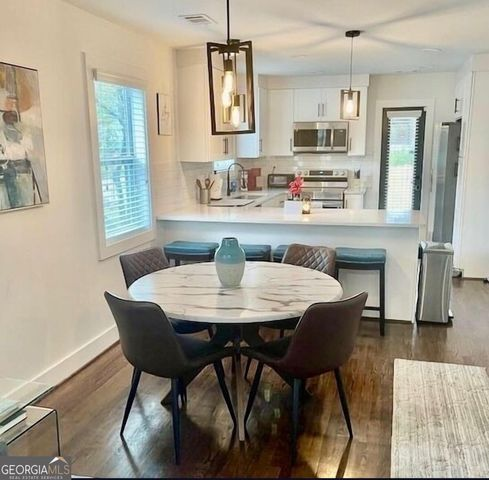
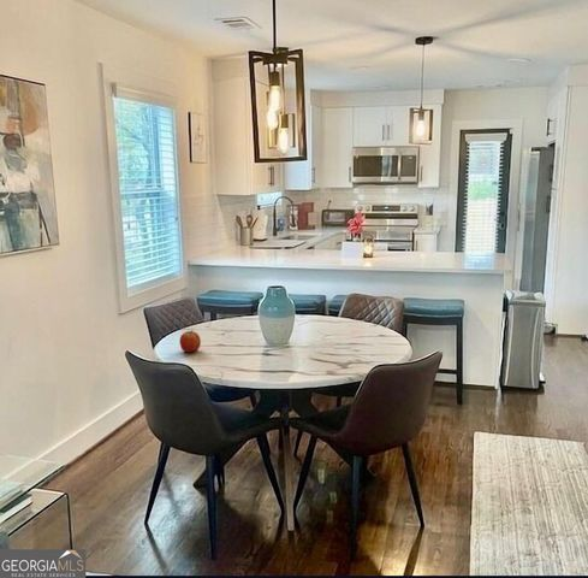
+ apple [179,329,202,354]
